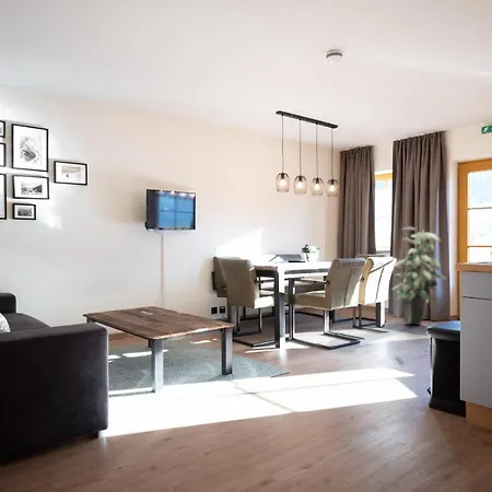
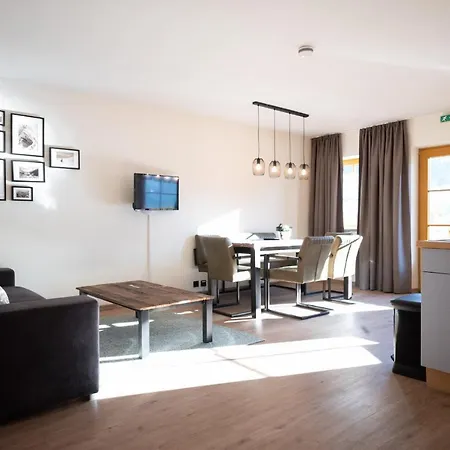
- indoor plant [391,226,447,326]
